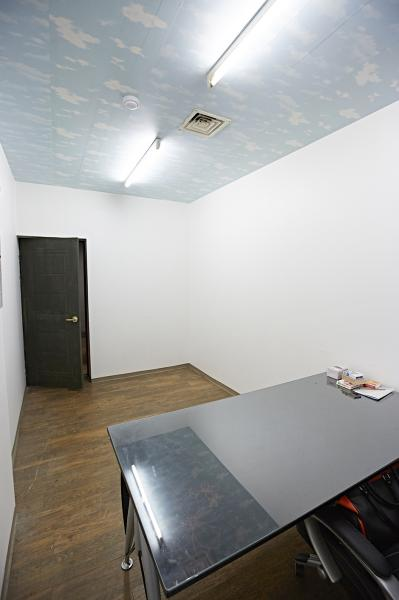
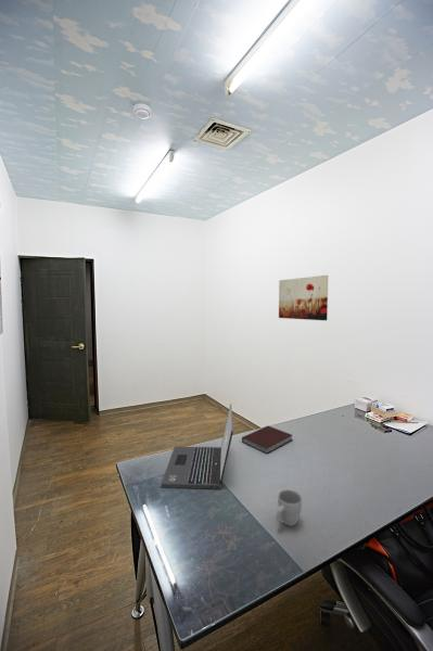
+ wall art [278,275,329,321]
+ mug [276,488,303,527]
+ notebook [241,425,294,455]
+ laptop [161,403,234,489]
